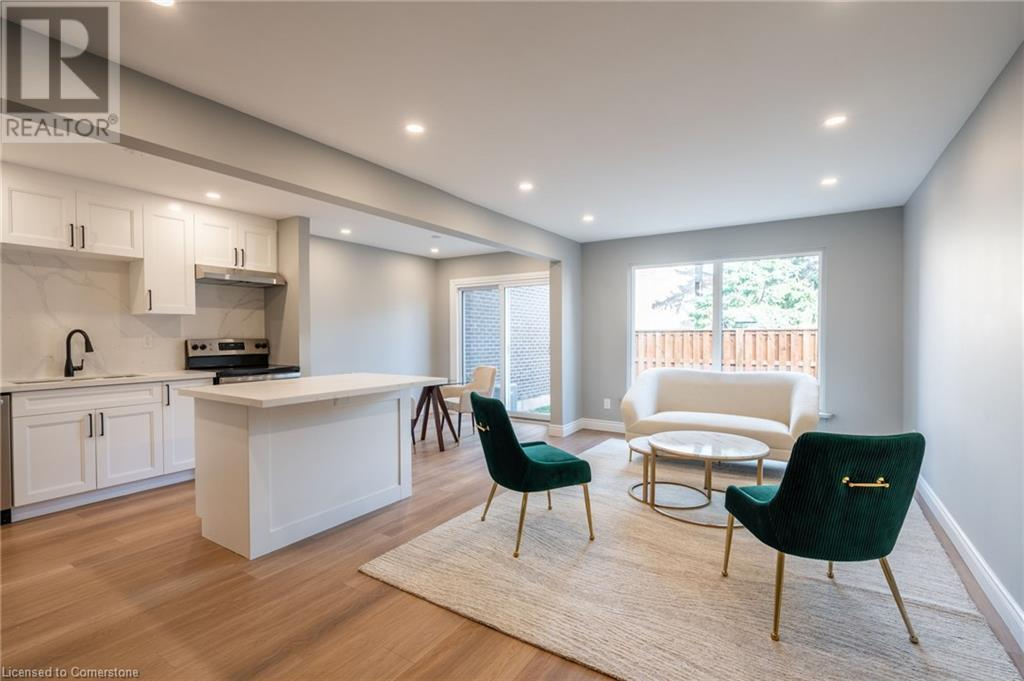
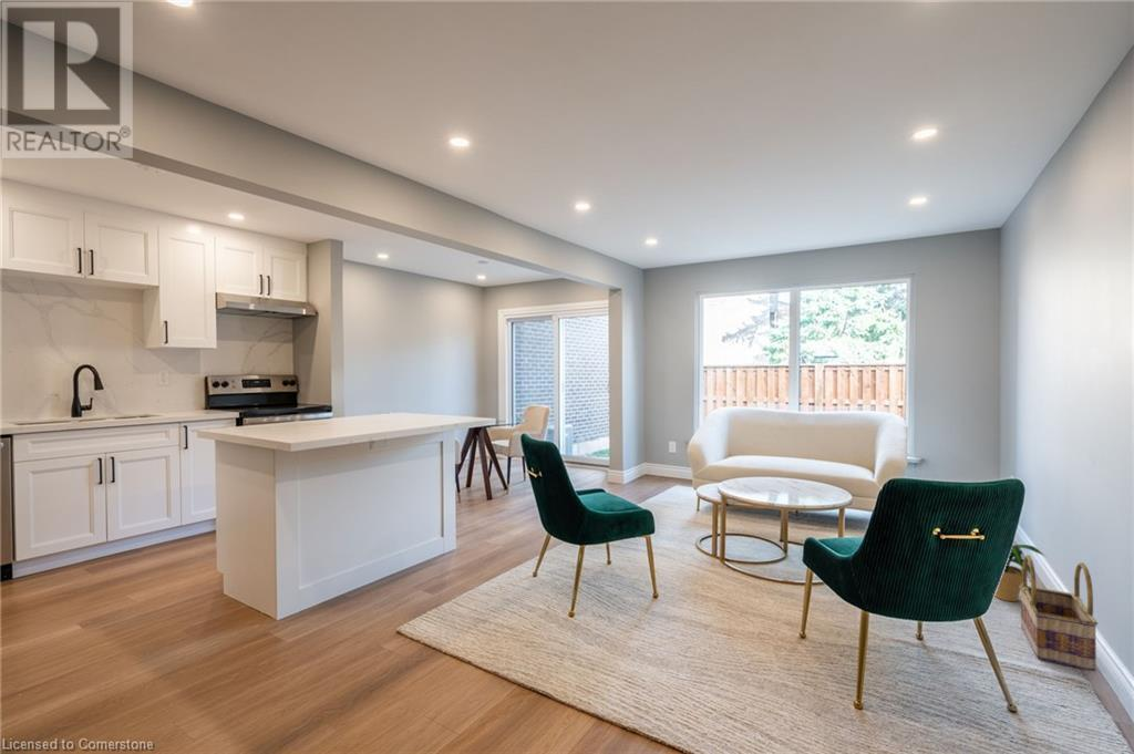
+ potted plant [993,544,1045,602]
+ basket [1019,554,1099,672]
